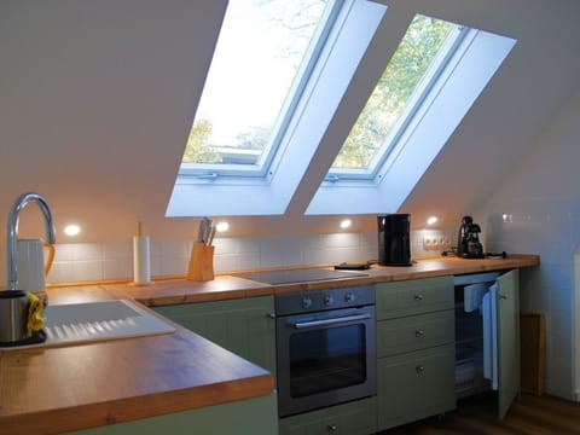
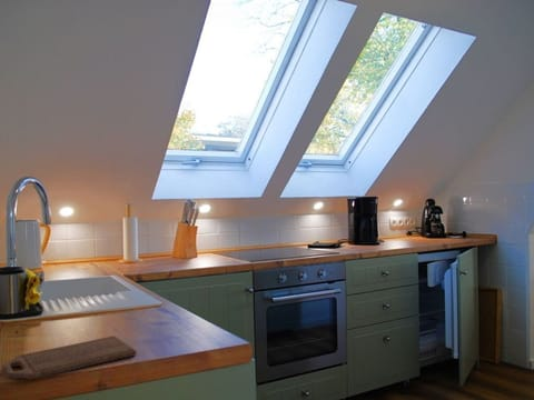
+ cutting board [1,336,138,381]
